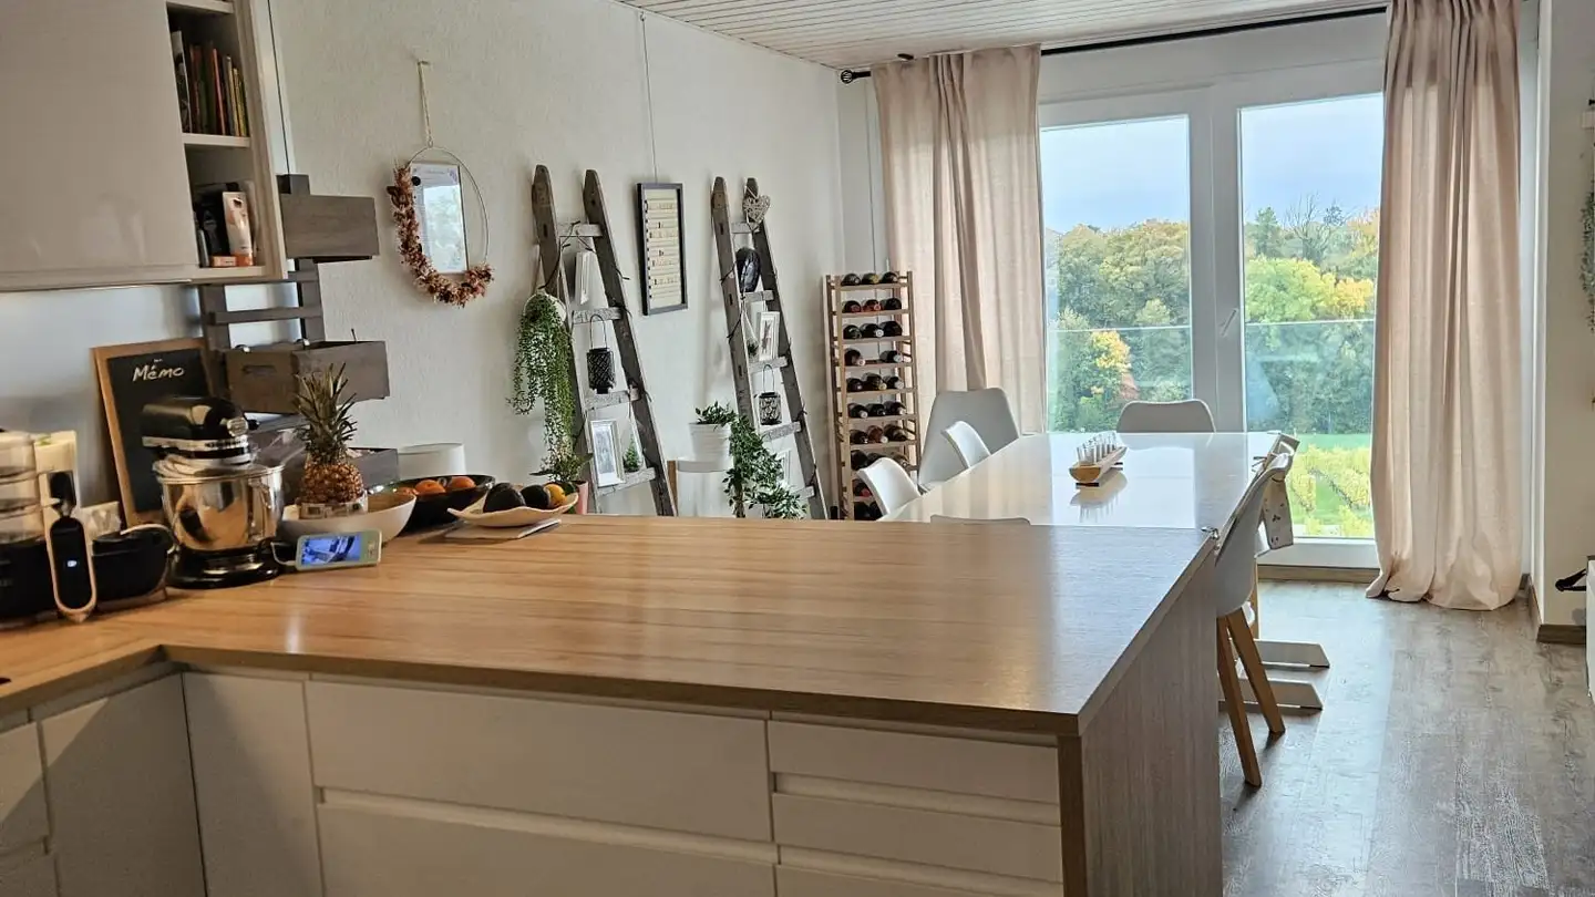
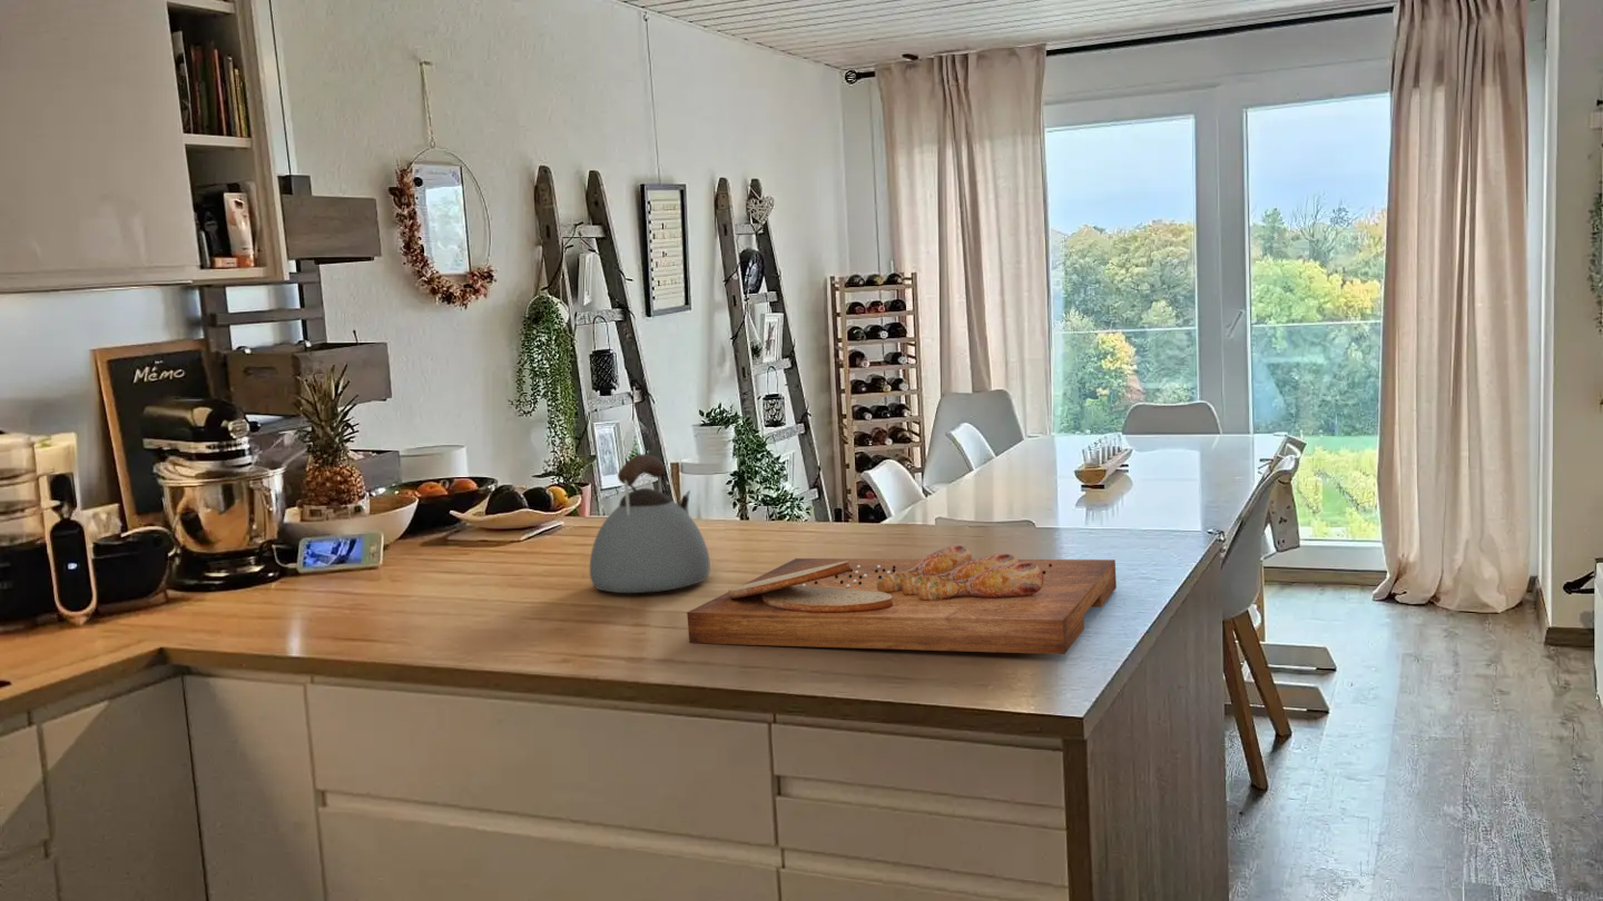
+ cutting board [686,544,1118,655]
+ kettle [589,453,711,594]
